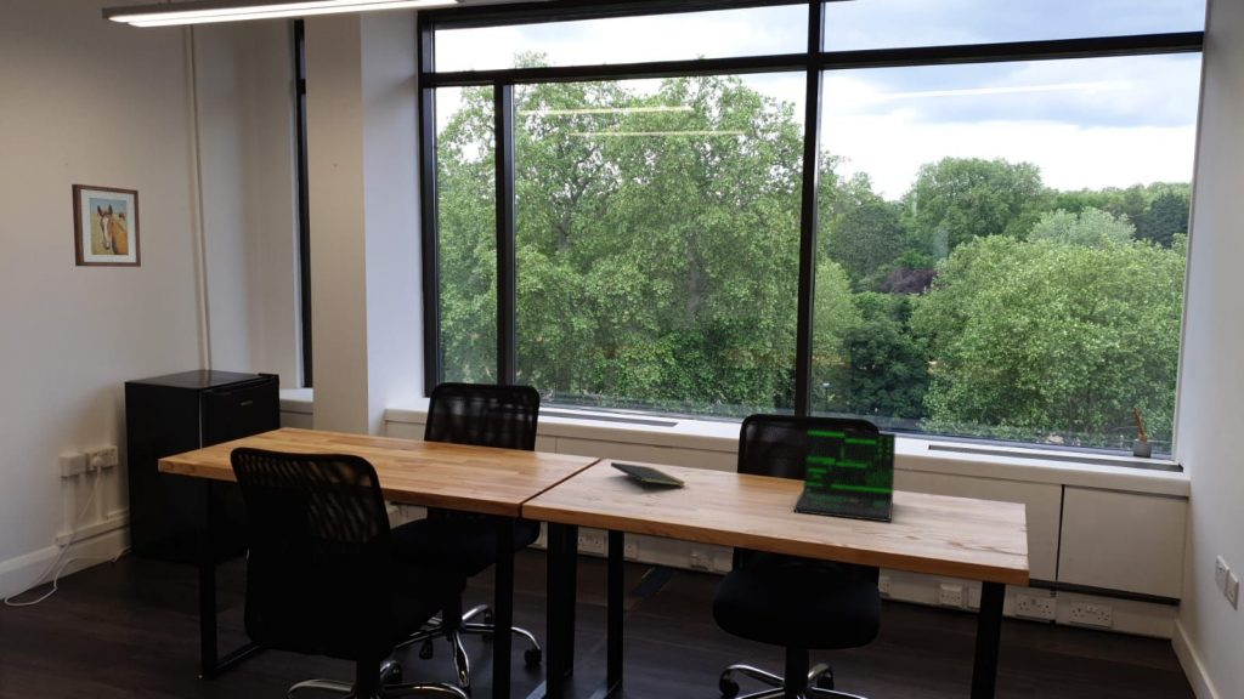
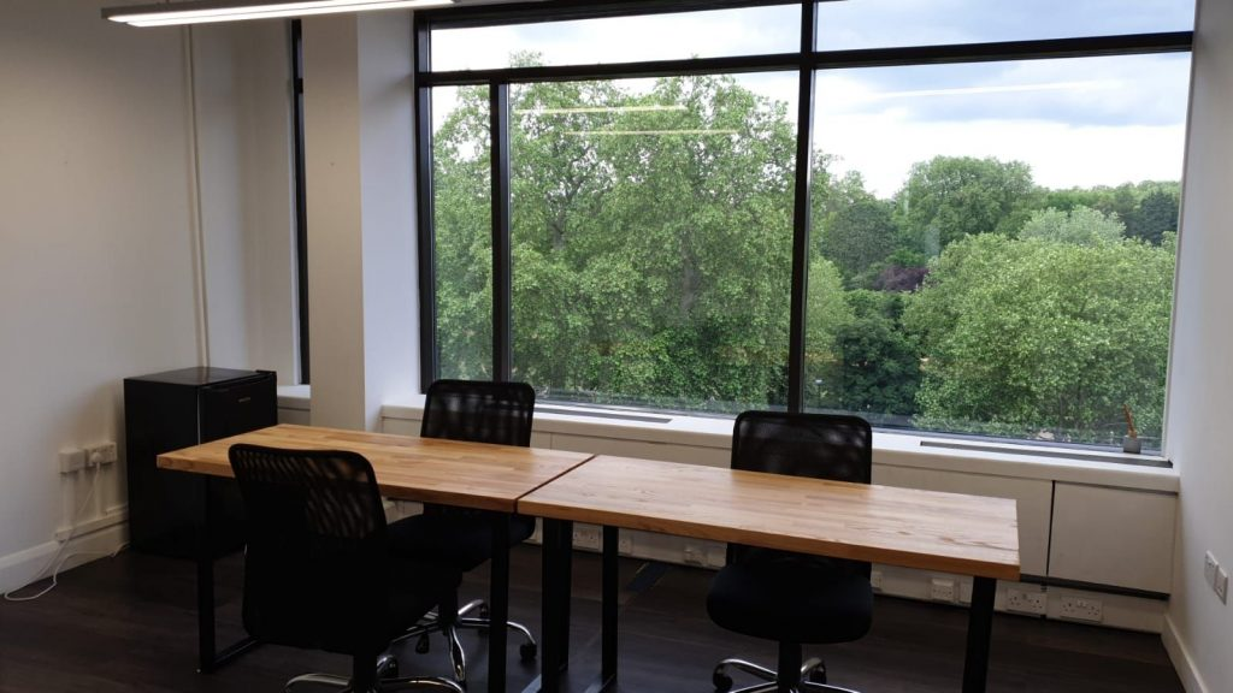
- laptop [792,426,920,523]
- notepad [610,461,686,493]
- wall art [70,183,142,268]
